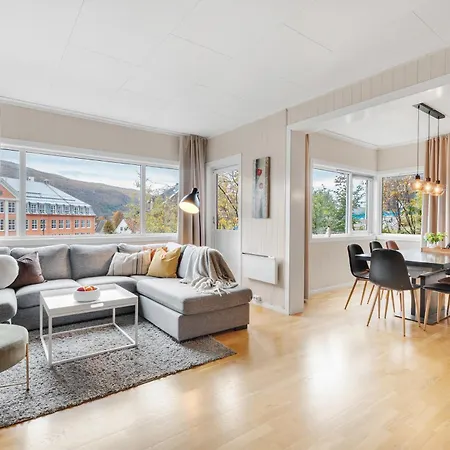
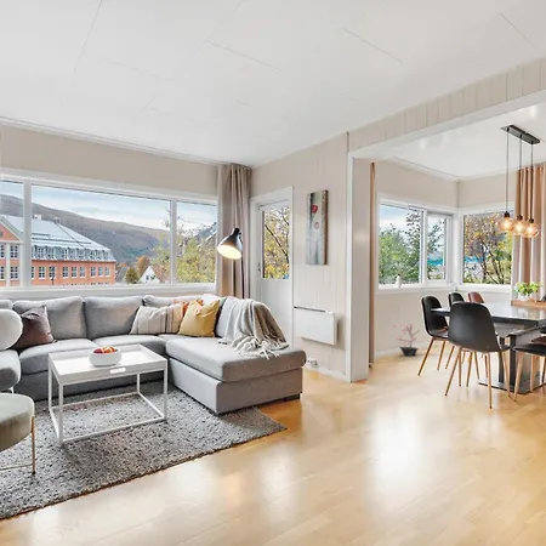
+ potted plant [389,322,421,357]
